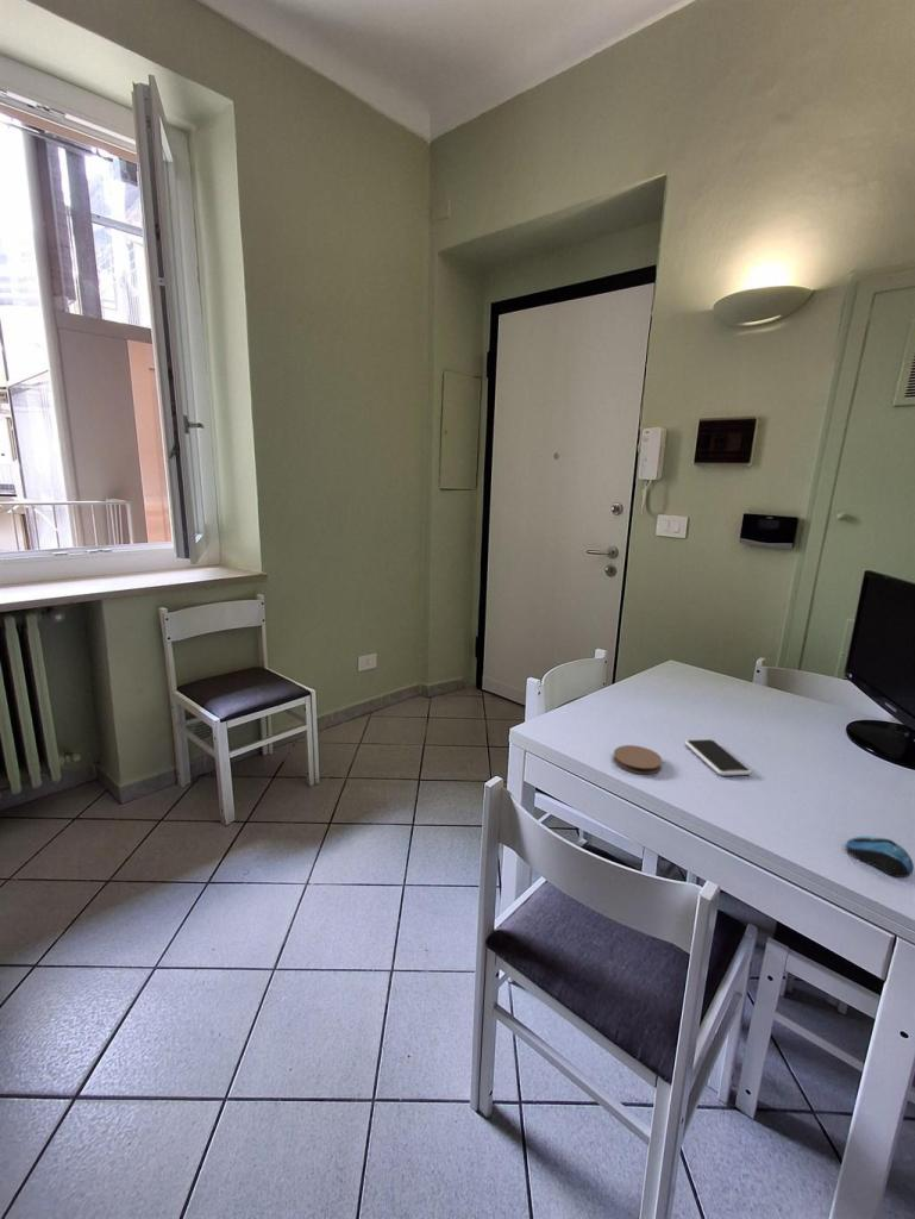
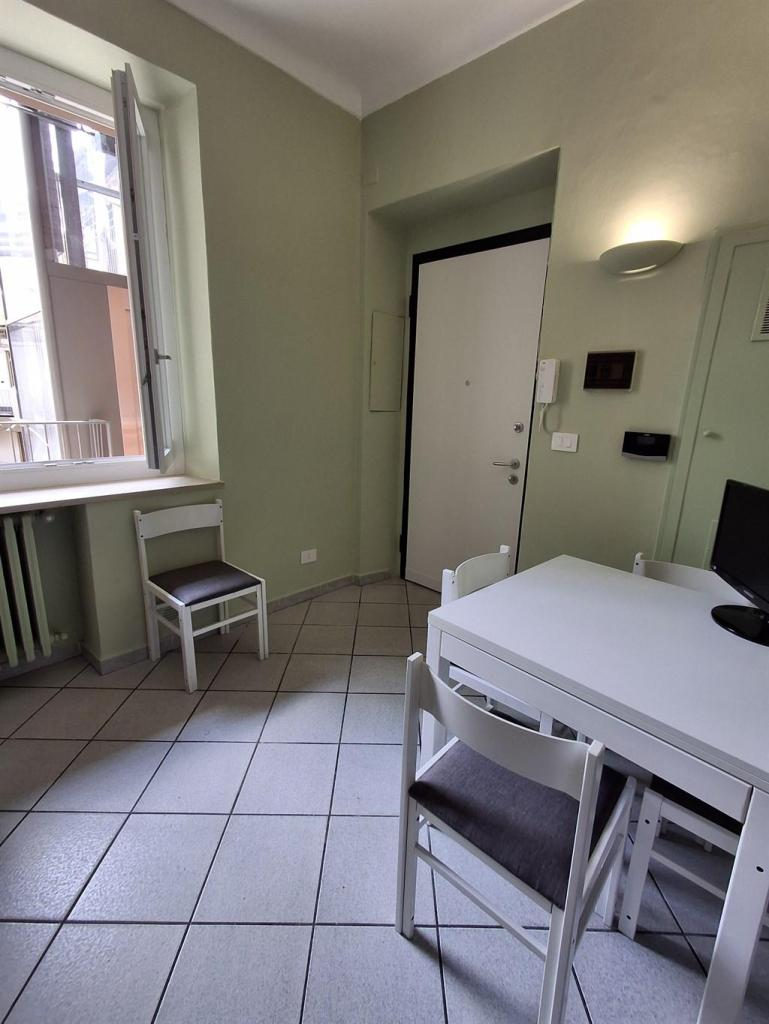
- coaster [612,744,663,775]
- computer mouse [845,834,915,879]
- smartphone [684,738,752,776]
